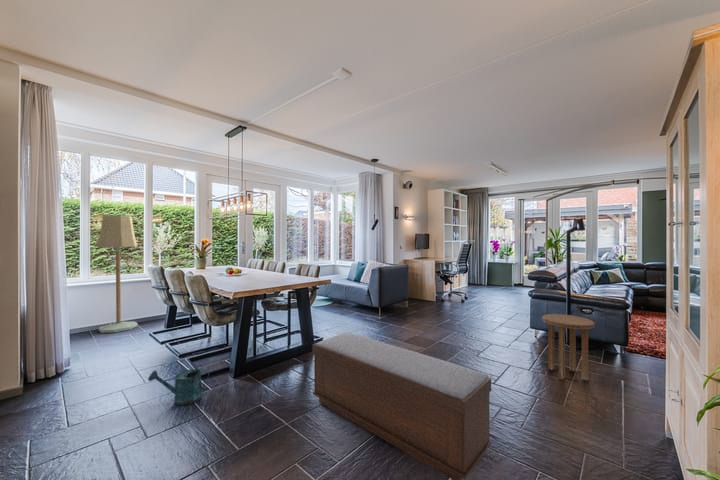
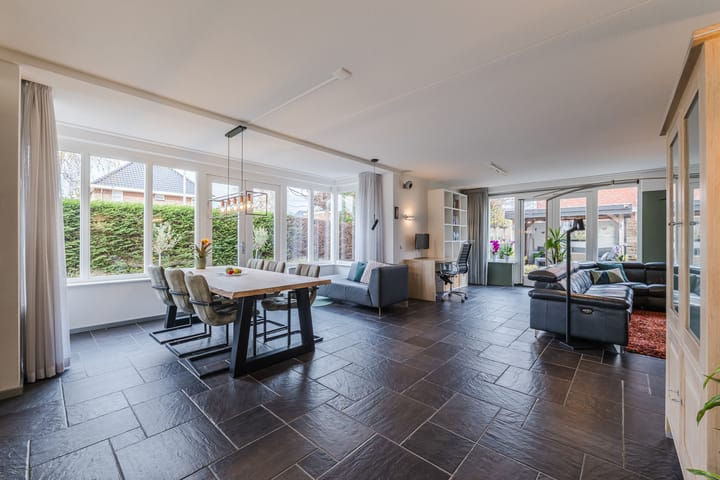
- bench [312,332,492,480]
- watering can [147,364,210,406]
- side table [541,313,596,382]
- floor lamp [96,214,139,334]
